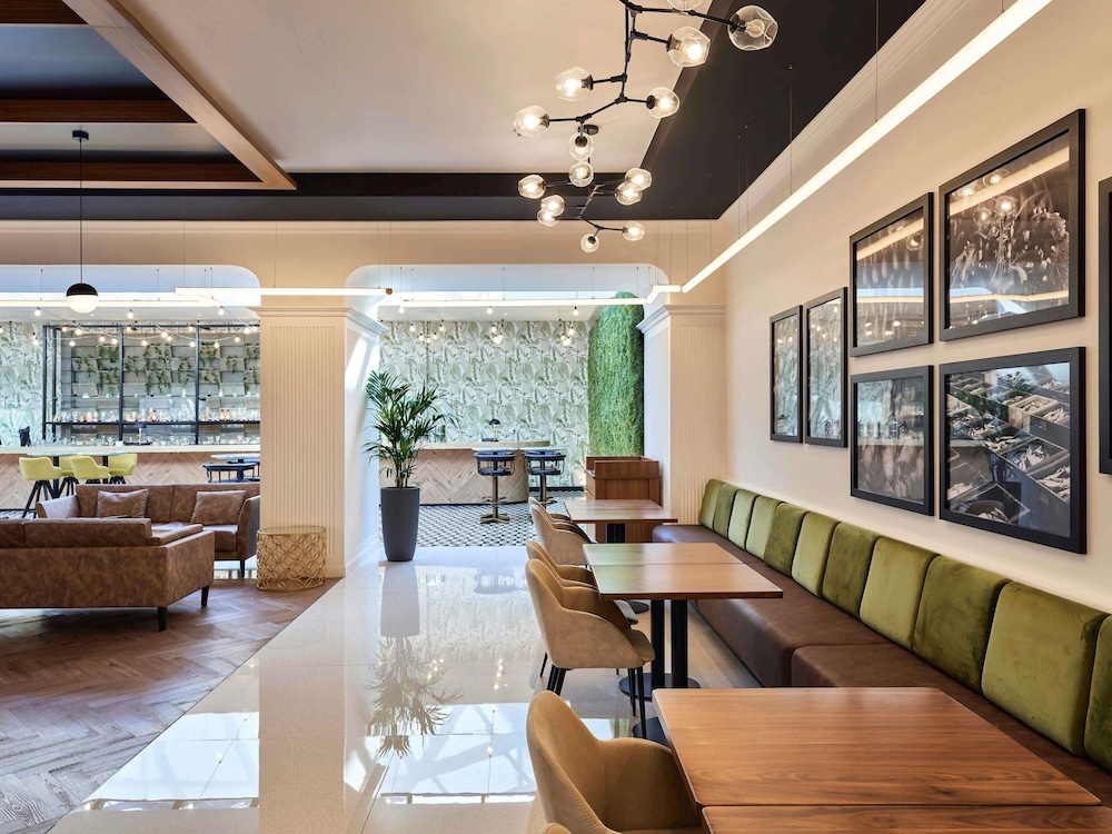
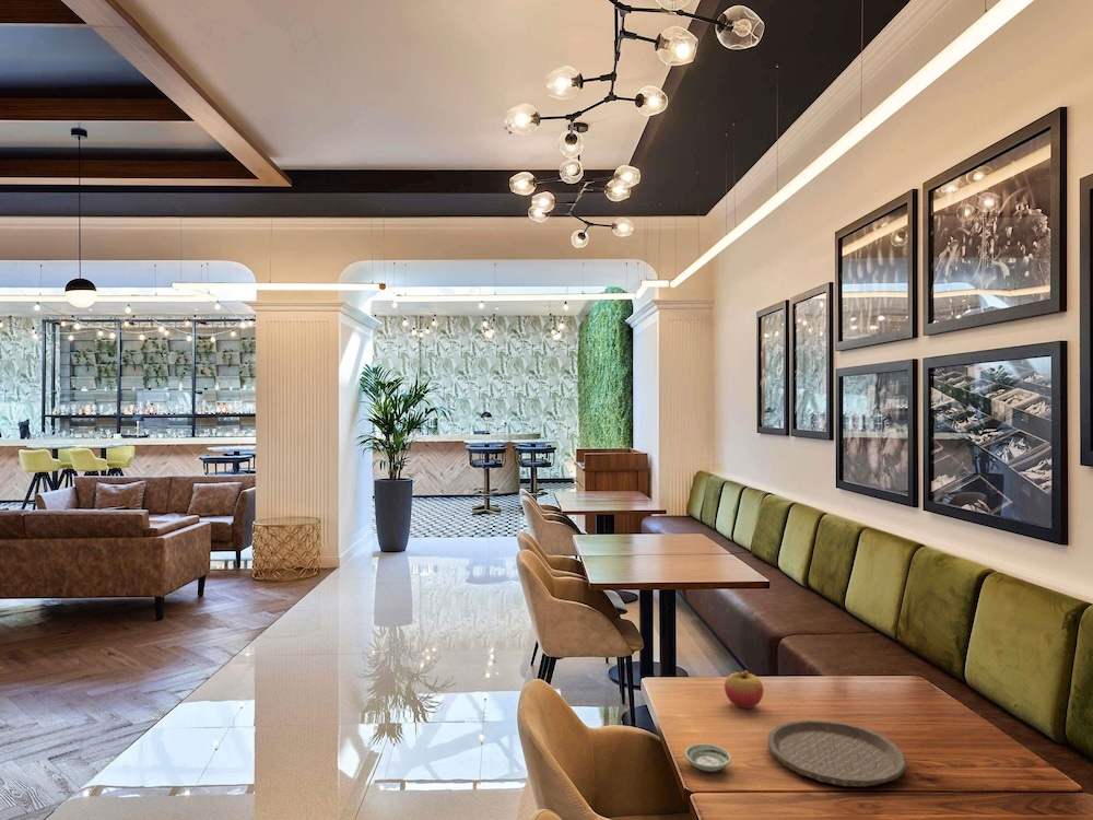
+ saucer [683,742,732,773]
+ fruit [724,666,764,710]
+ plate [766,718,907,787]
